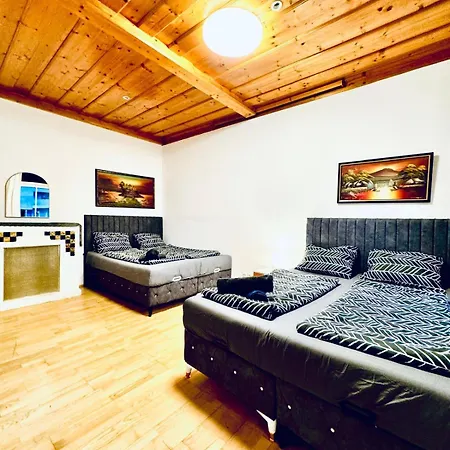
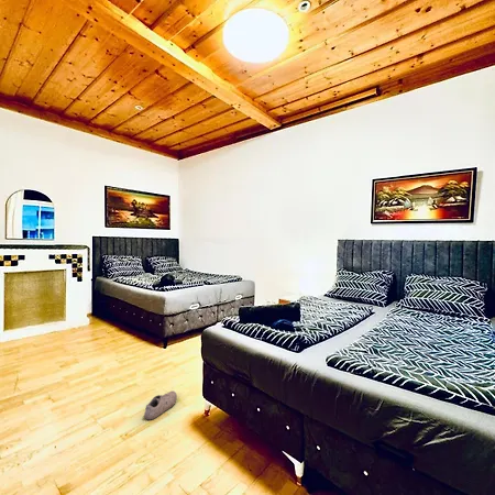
+ shoe [143,391,178,420]
